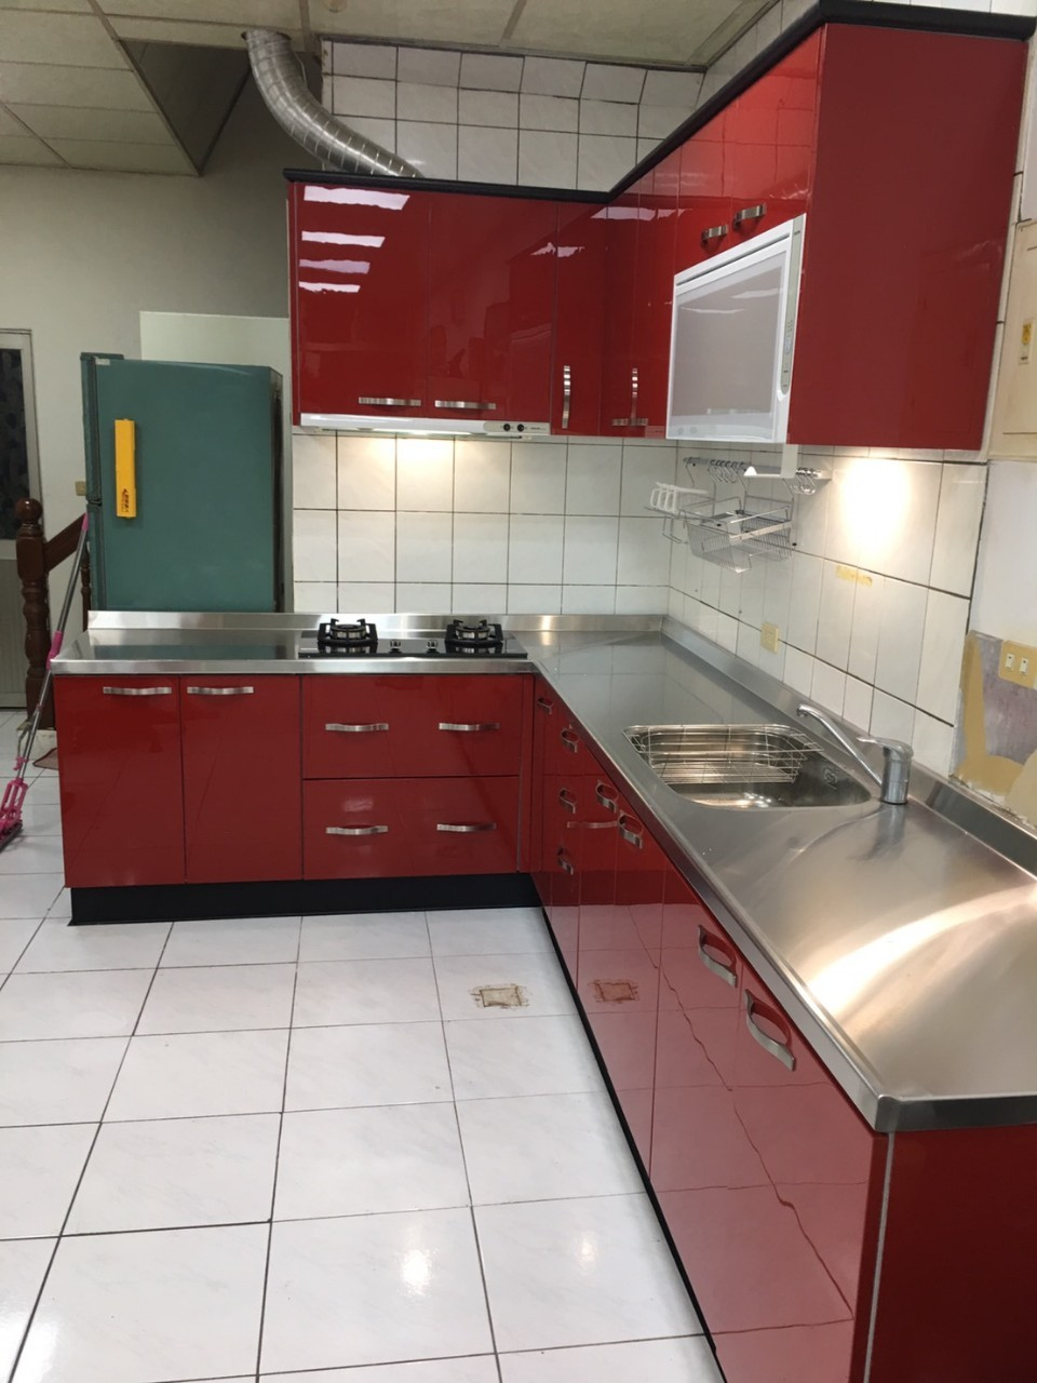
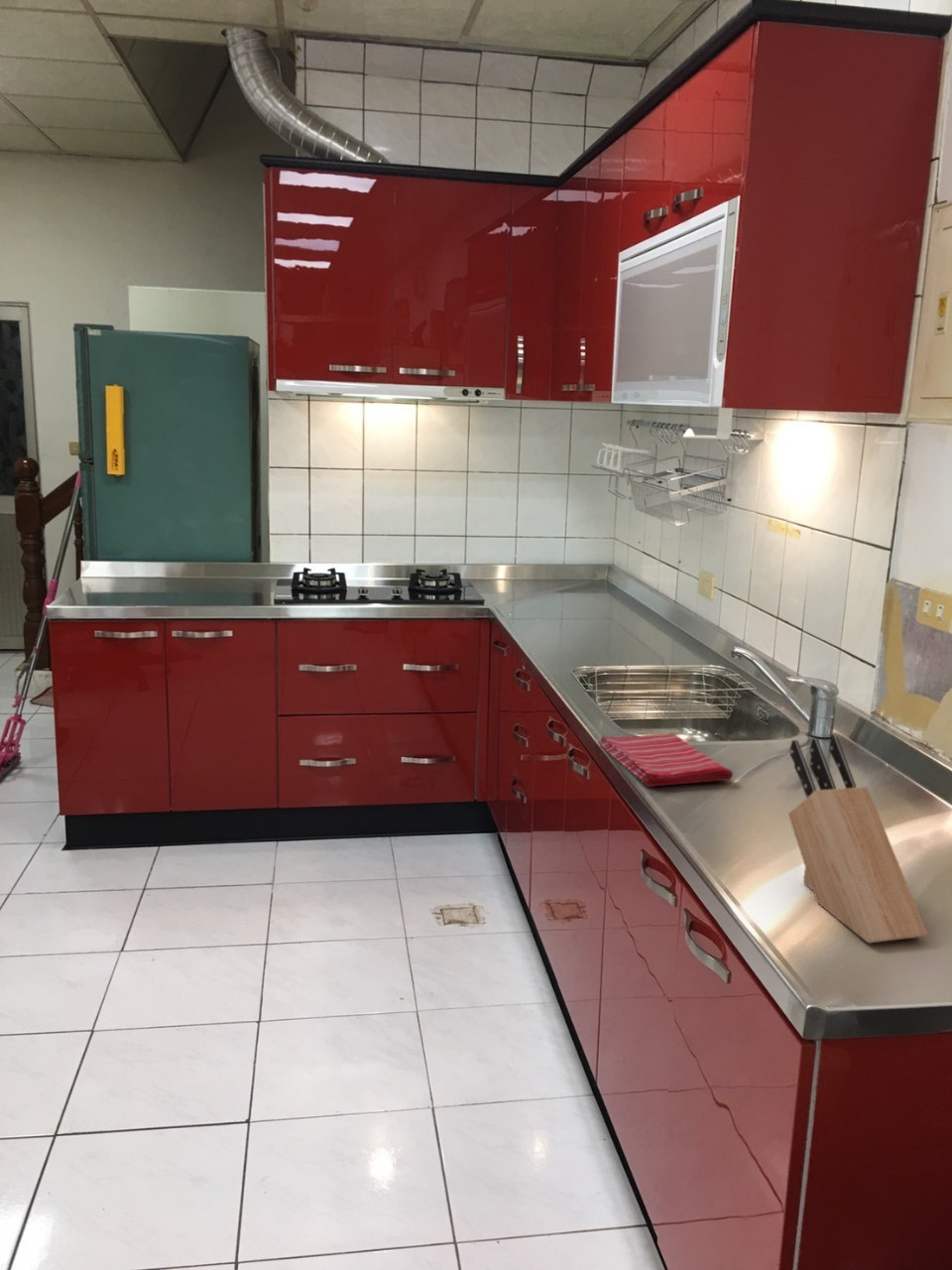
+ knife block [787,735,928,945]
+ dish towel [598,733,734,788]
